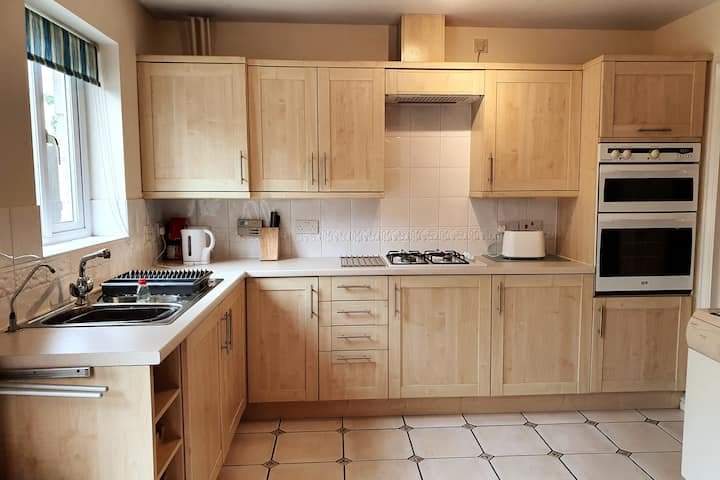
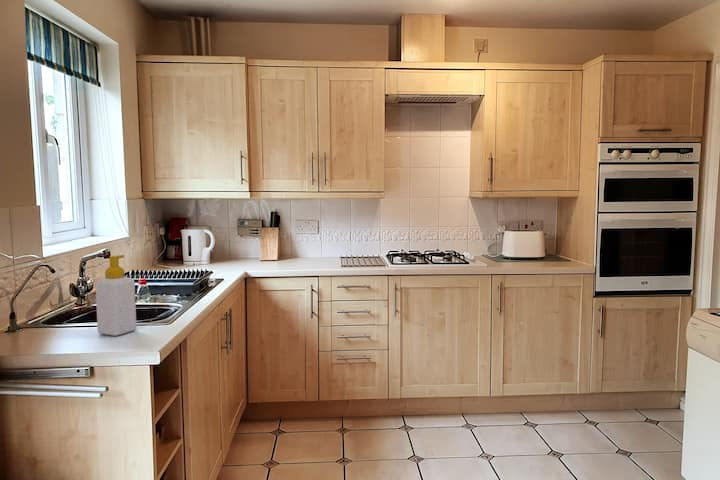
+ soap bottle [94,254,137,337]
